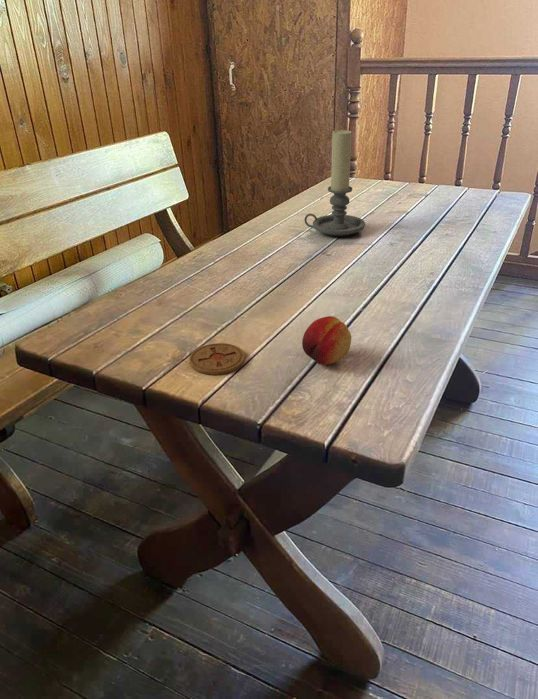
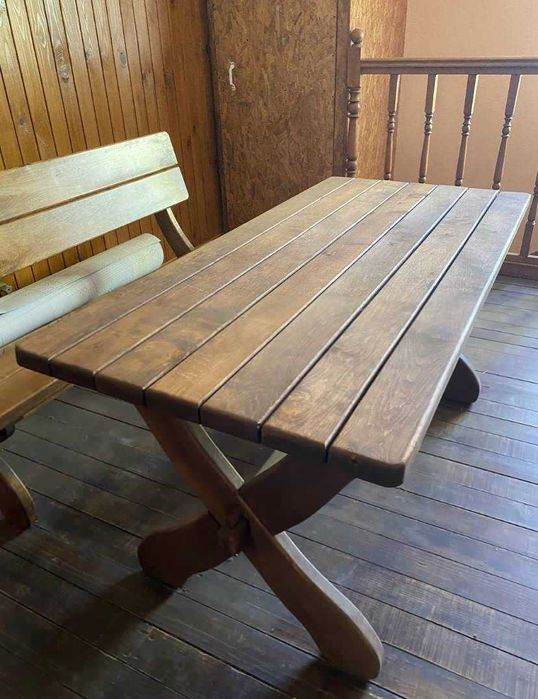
- fruit [301,315,352,366]
- candle holder [303,128,366,237]
- coaster [188,342,246,376]
